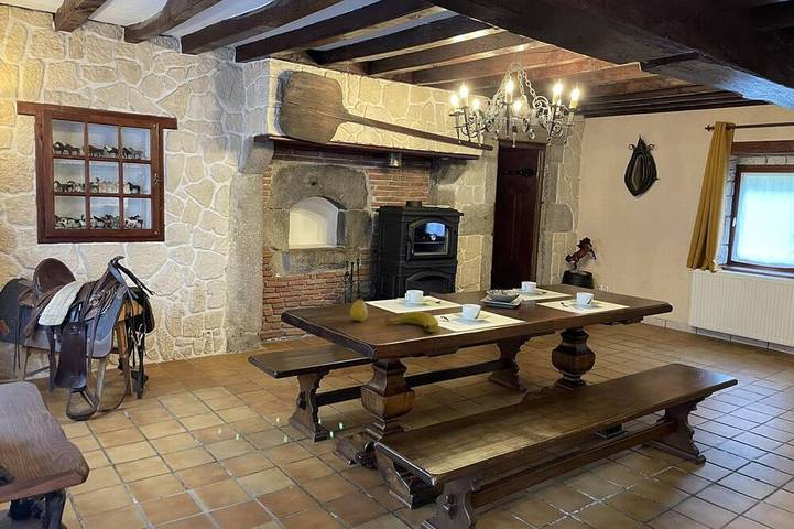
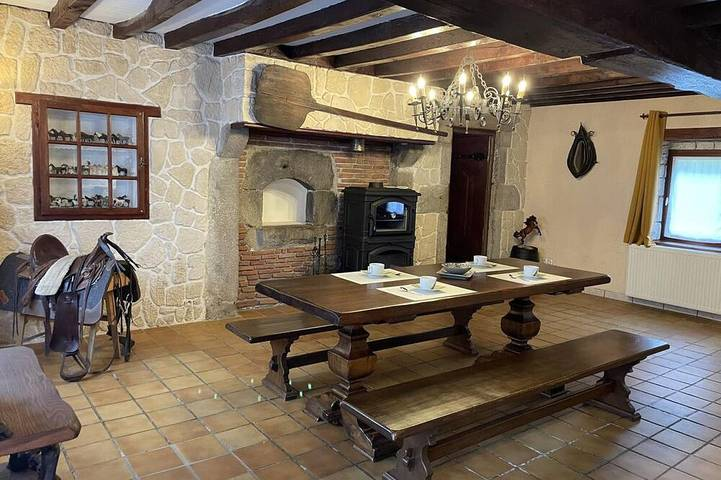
- banana [384,311,439,333]
- fruit [349,298,369,322]
